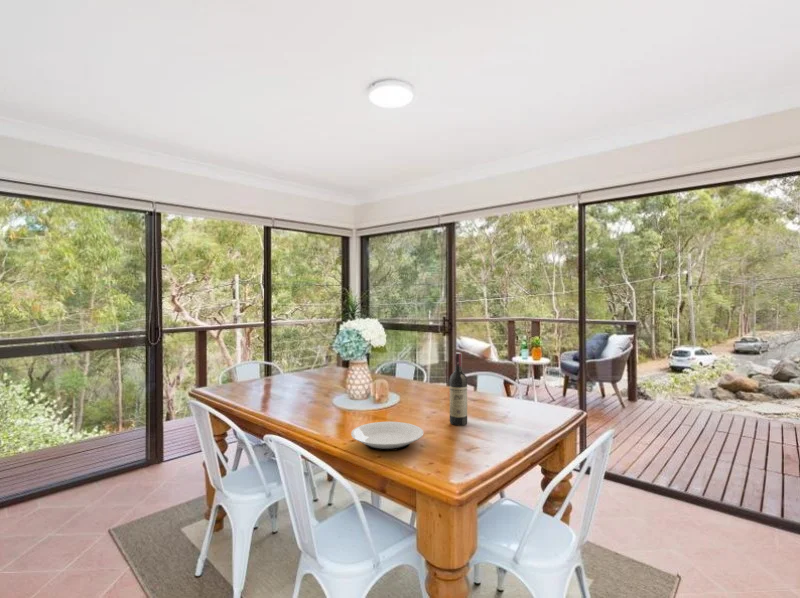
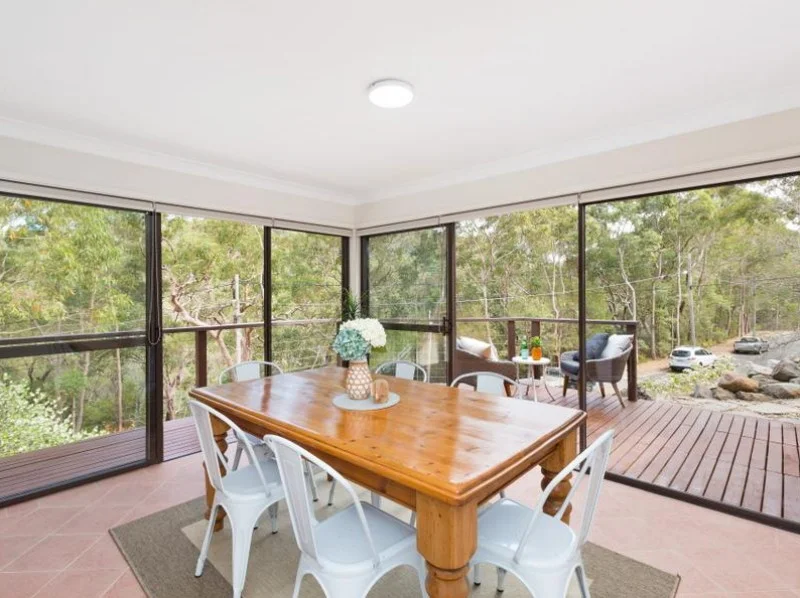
- wine bottle [449,352,468,426]
- plate [350,421,424,452]
